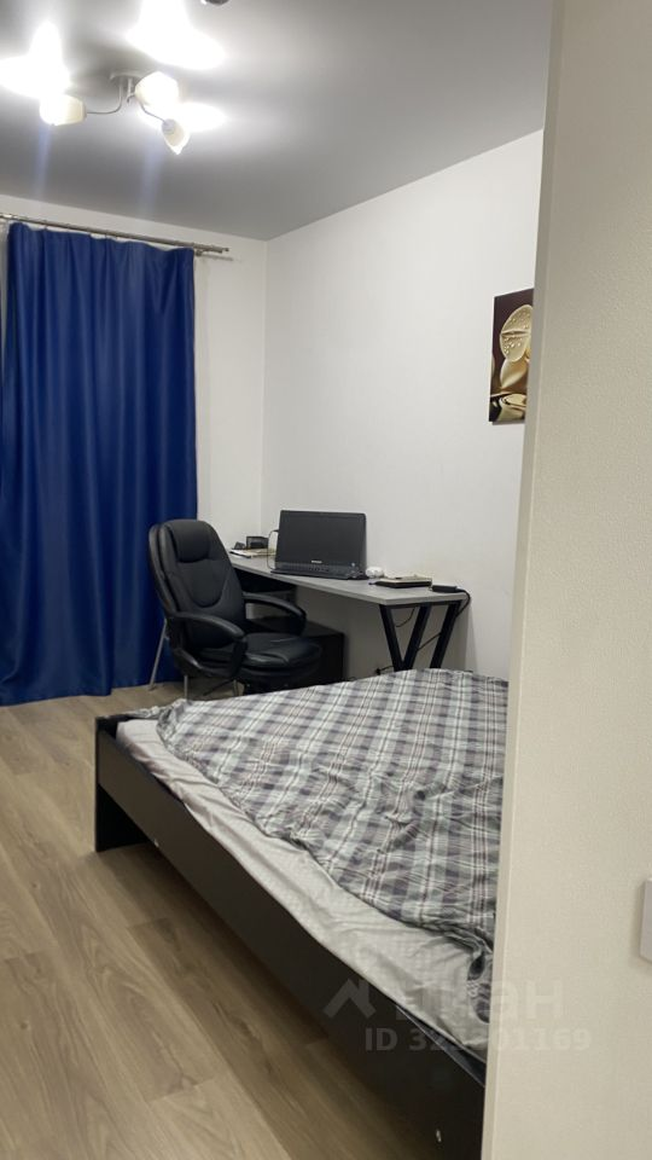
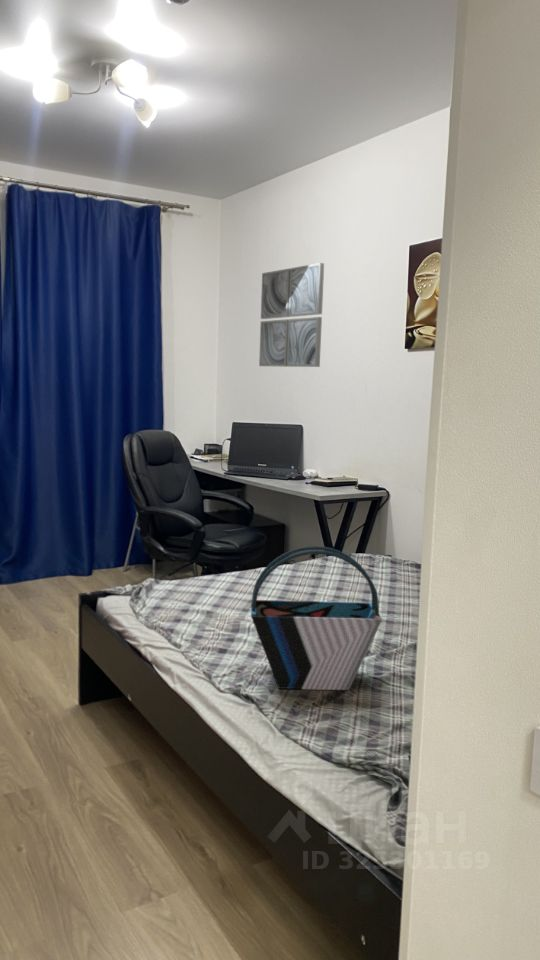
+ tote bag [250,545,383,691]
+ wall art [258,262,325,368]
